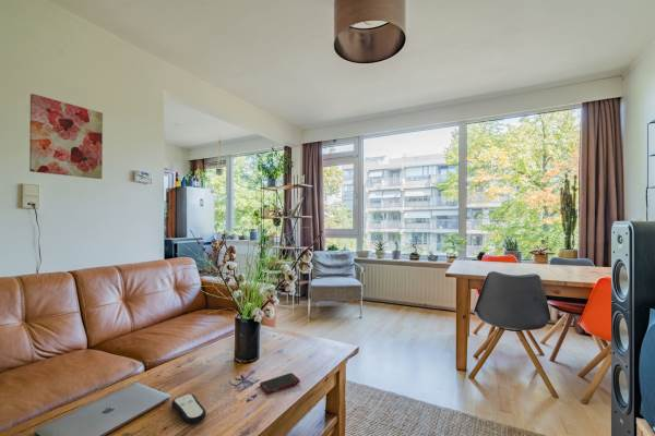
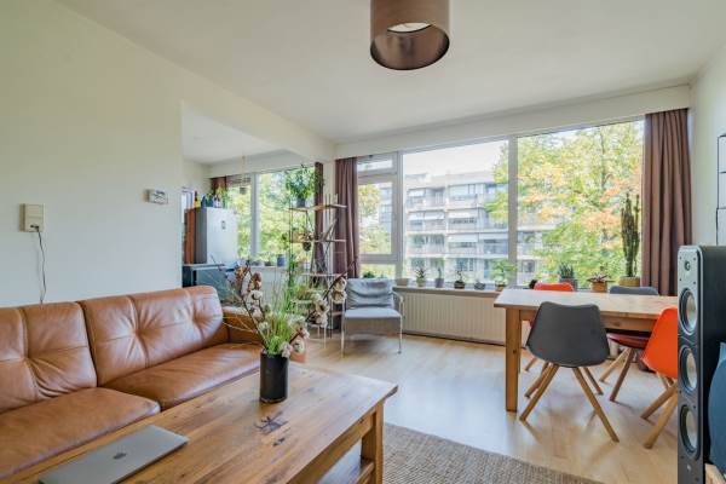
- remote control [170,392,207,425]
- wall art [28,93,104,180]
- cell phone [259,372,301,395]
